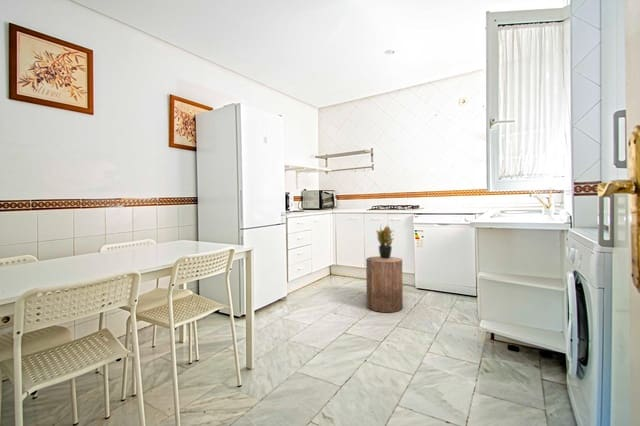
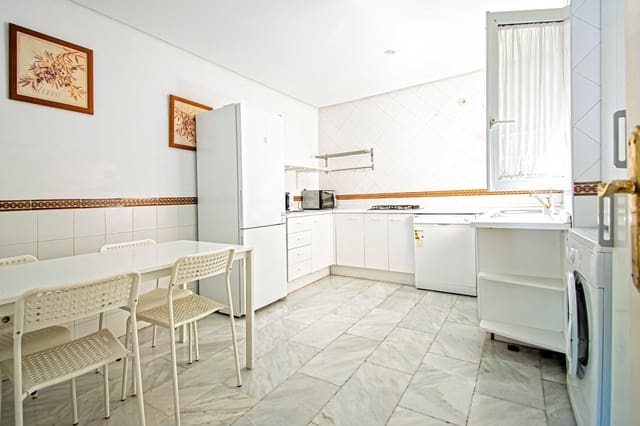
- stool [365,255,404,313]
- potted plant [375,224,396,259]
